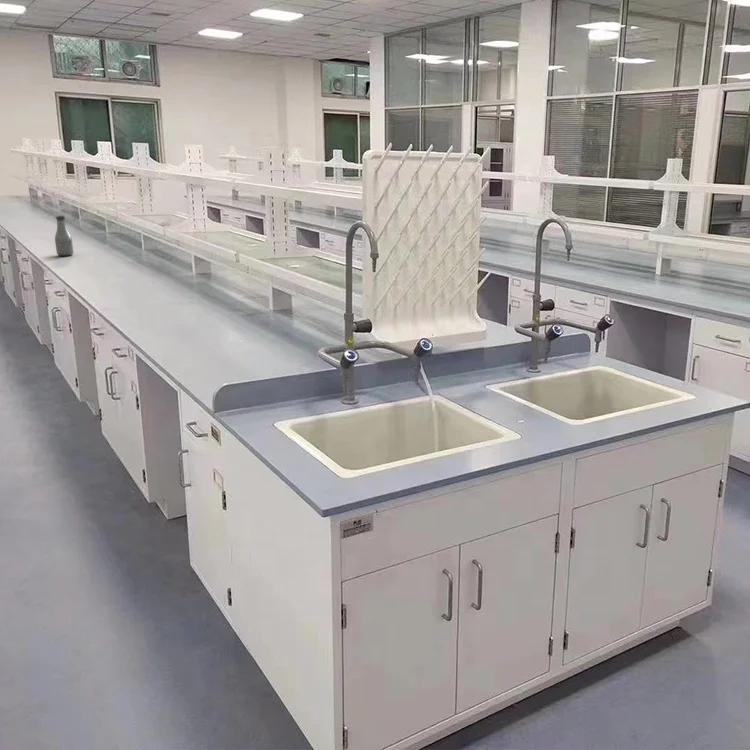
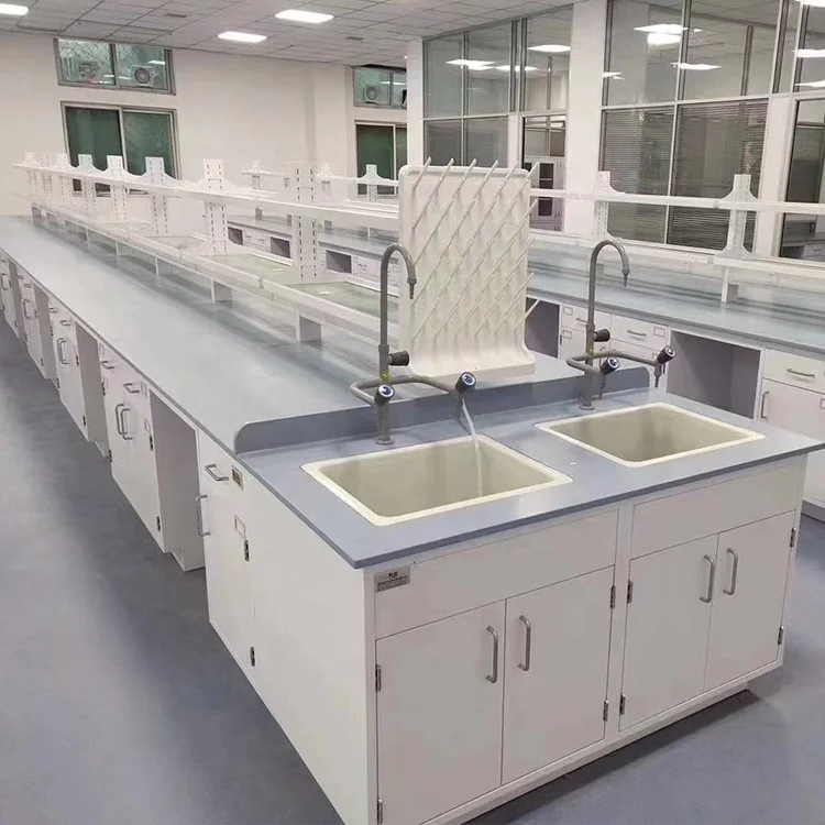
- bottle [54,214,74,257]
